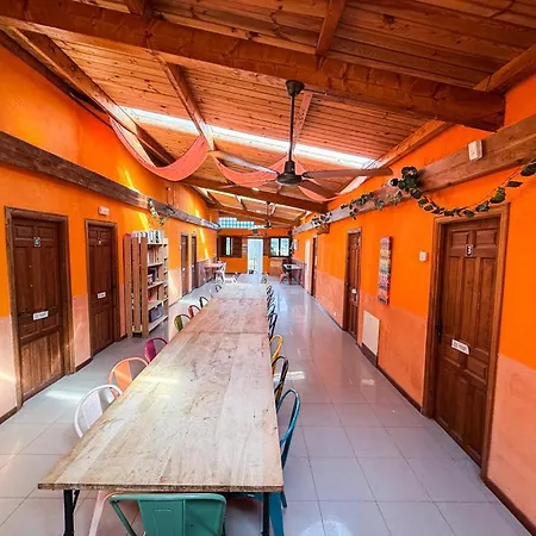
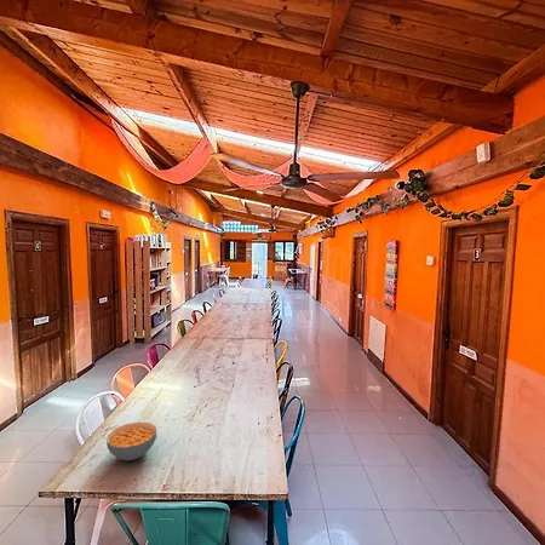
+ cereal bowl [105,420,157,461]
